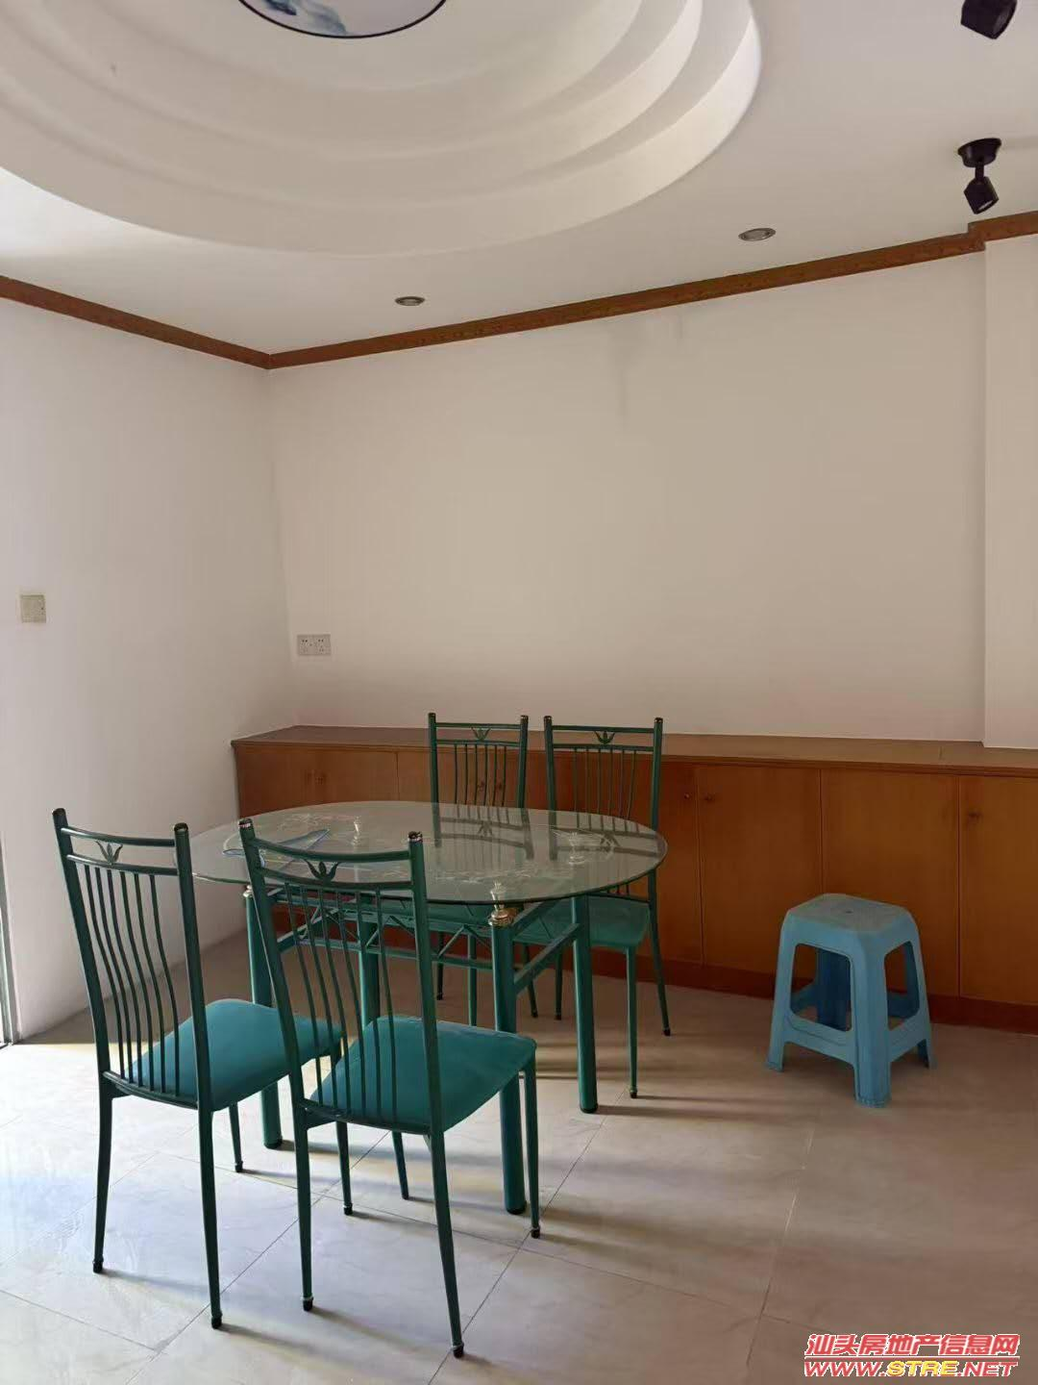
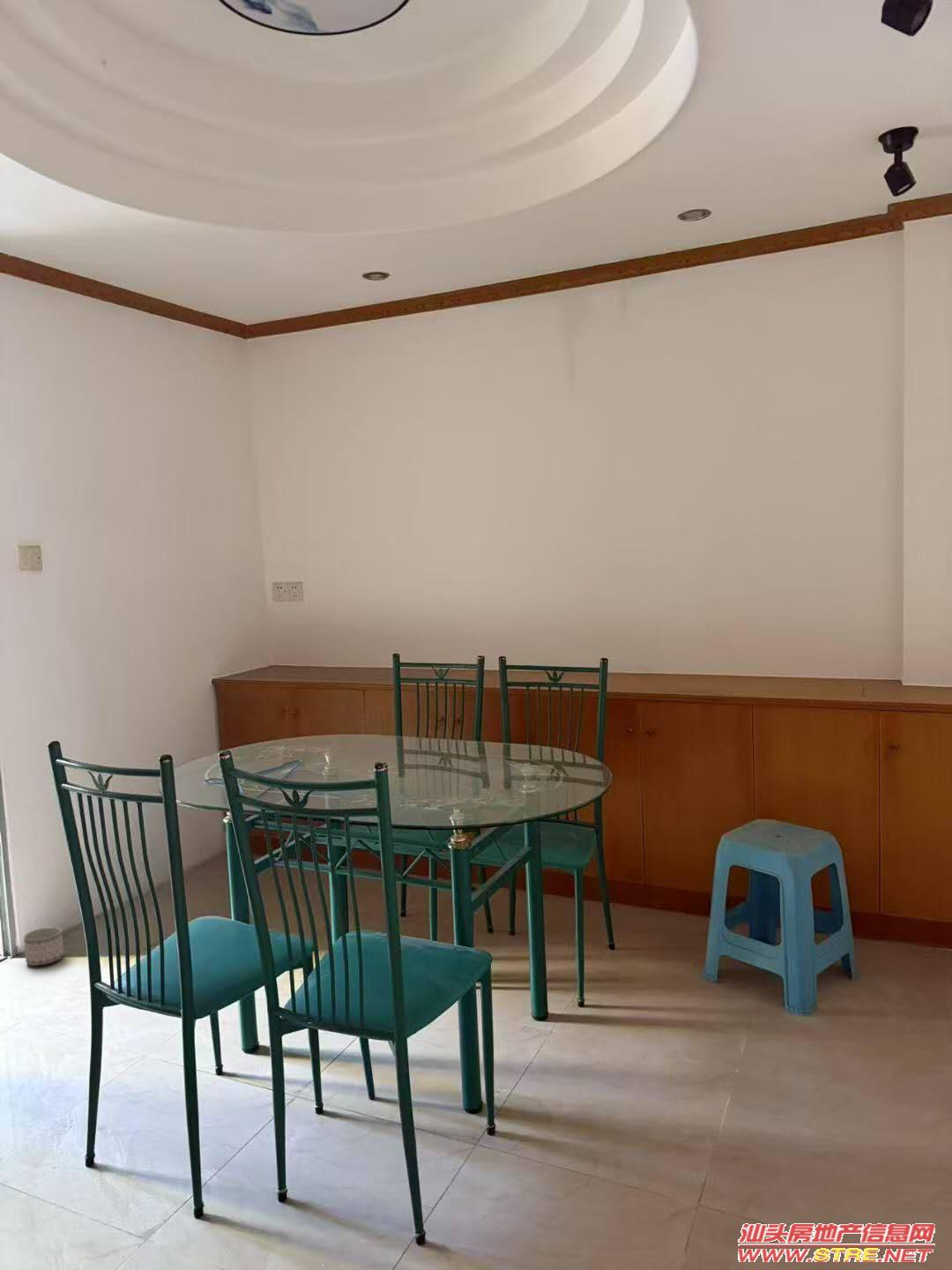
+ planter [23,926,64,967]
